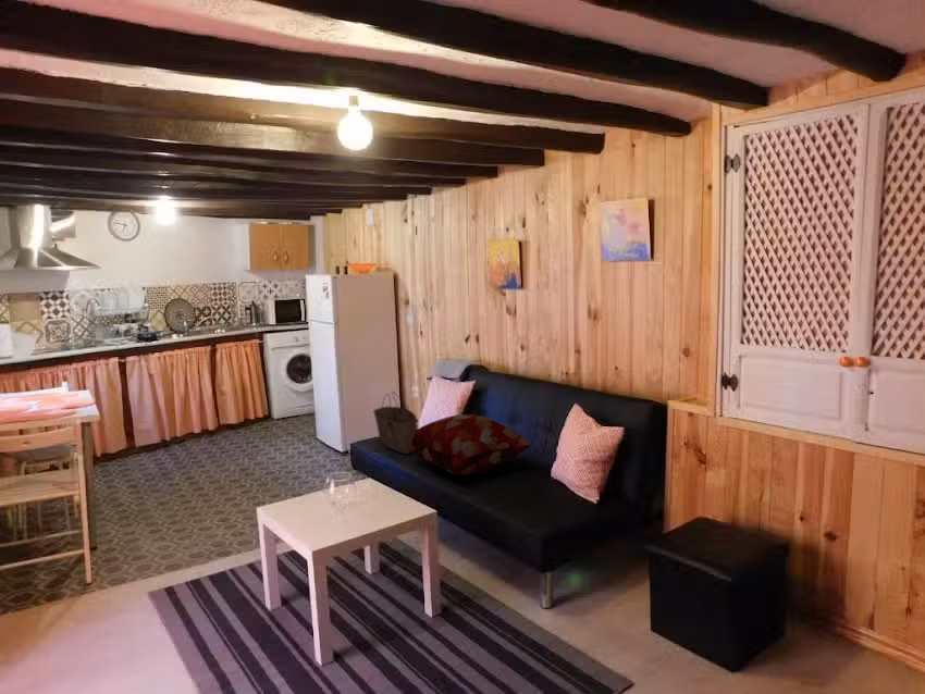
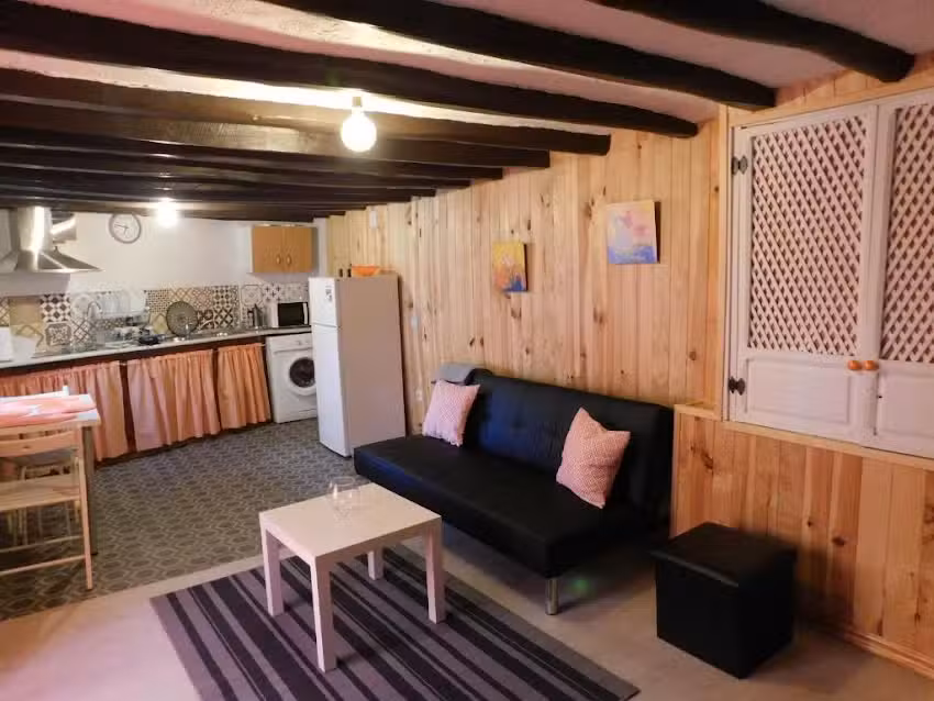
- tote bag [372,391,418,455]
- decorative pillow [411,413,532,476]
